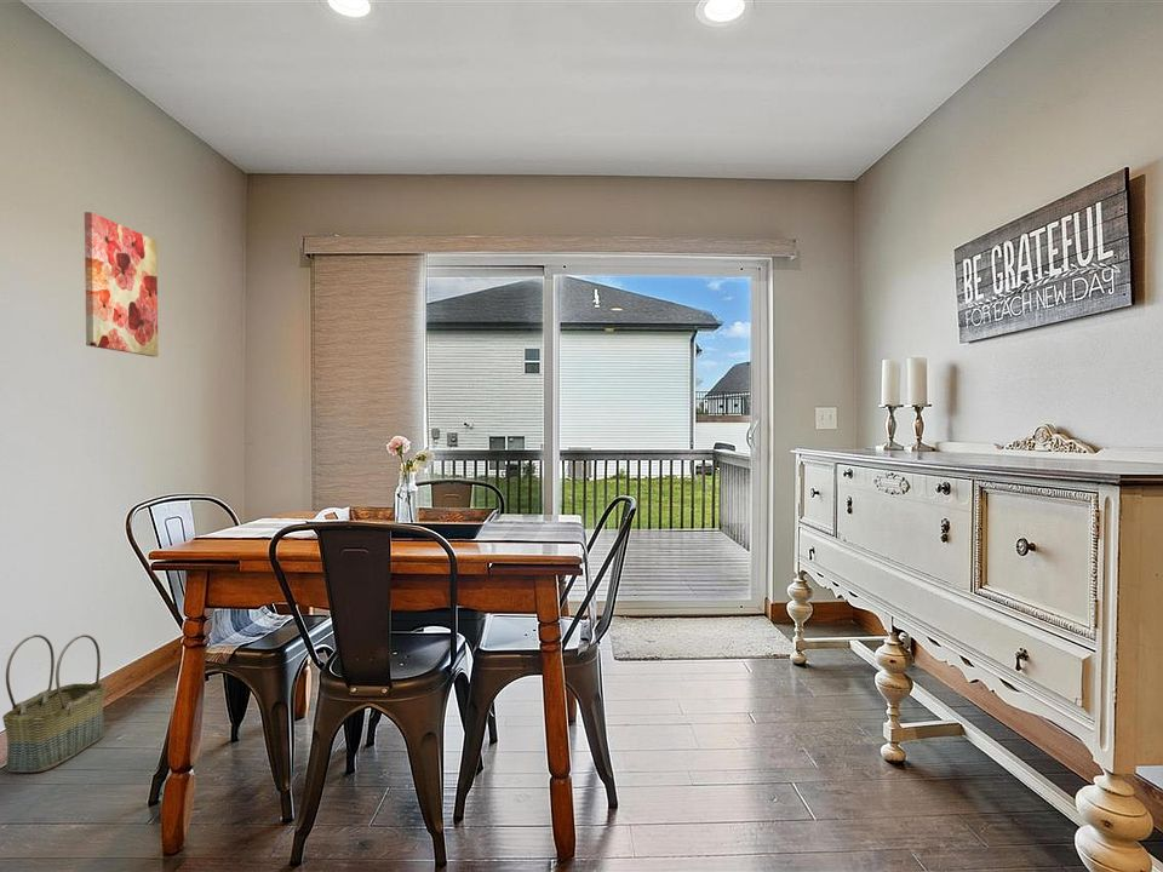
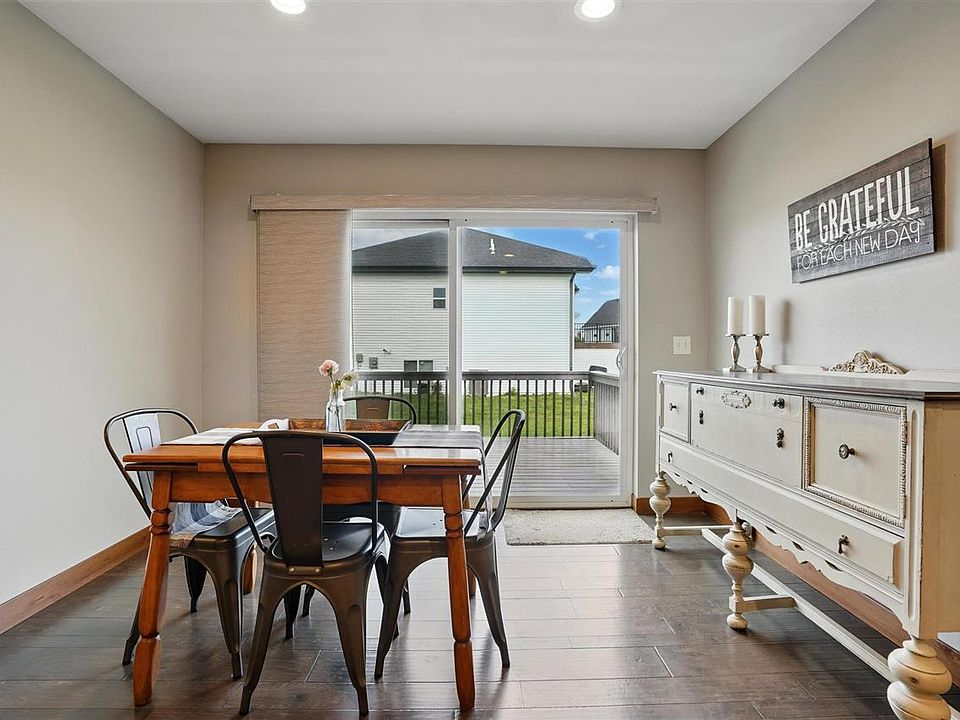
- wall art [84,211,160,357]
- basket [1,633,108,773]
